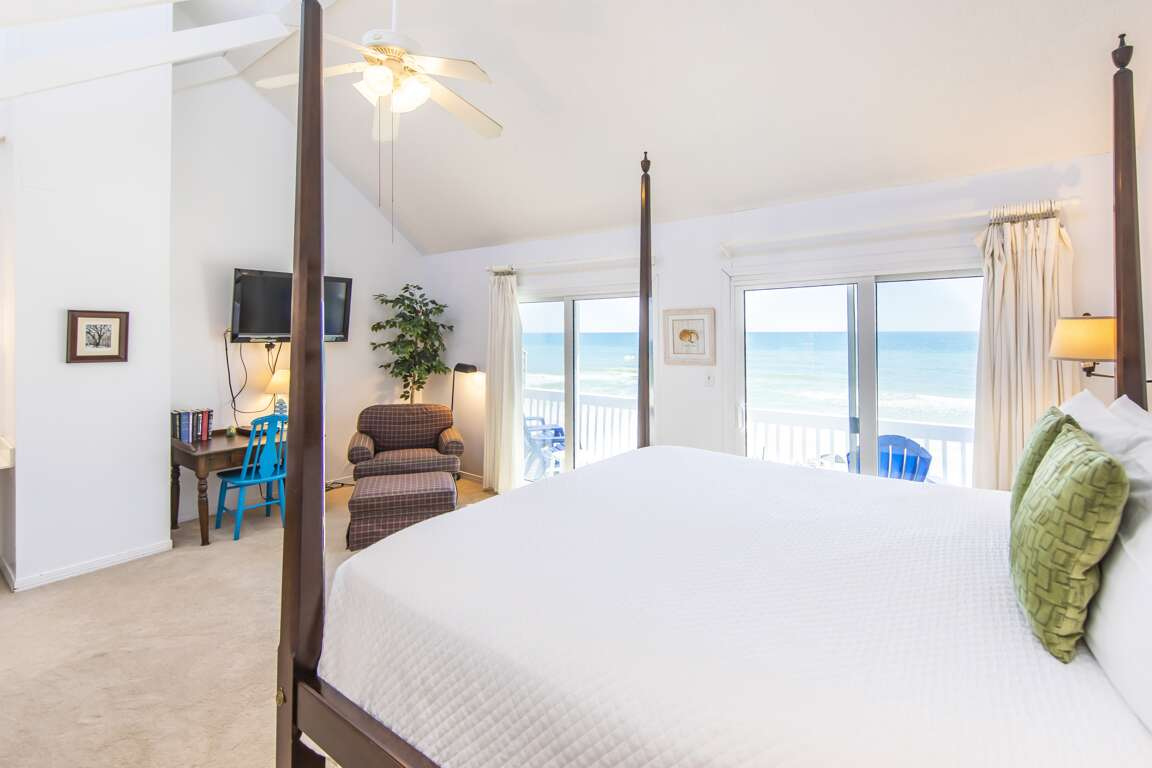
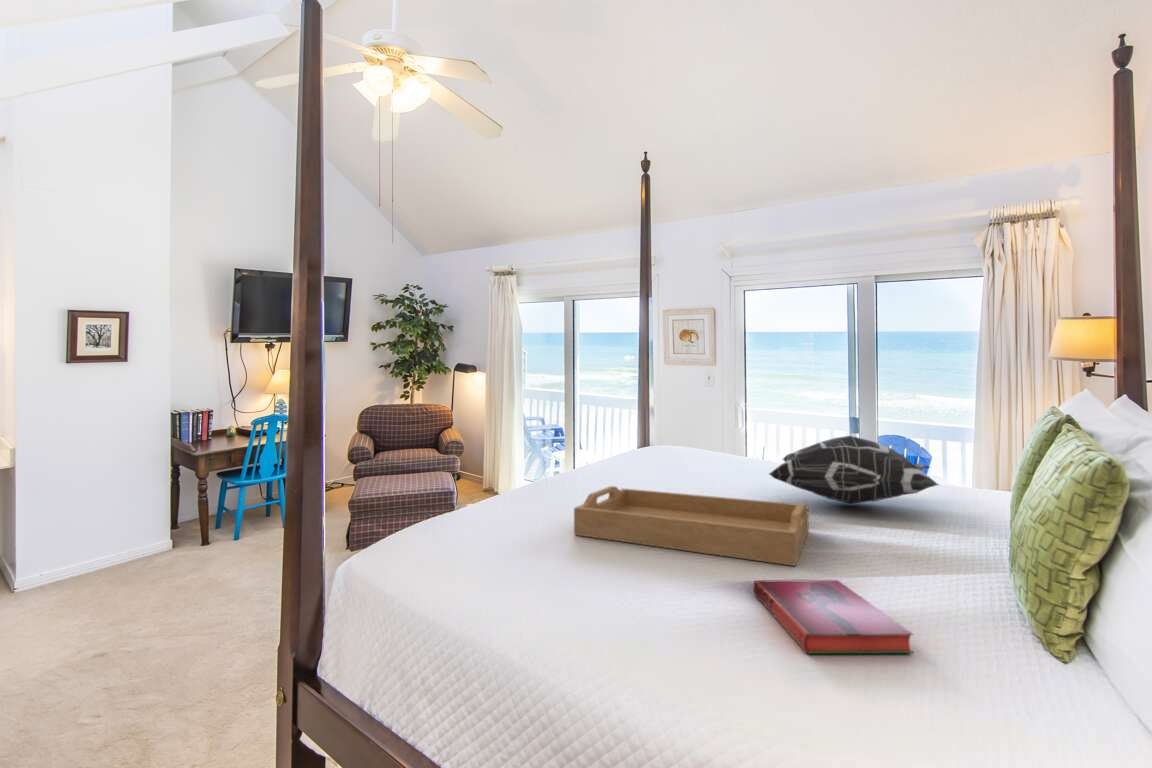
+ decorative pillow [768,435,940,505]
+ serving tray [573,485,810,567]
+ hardback book [752,579,915,655]
